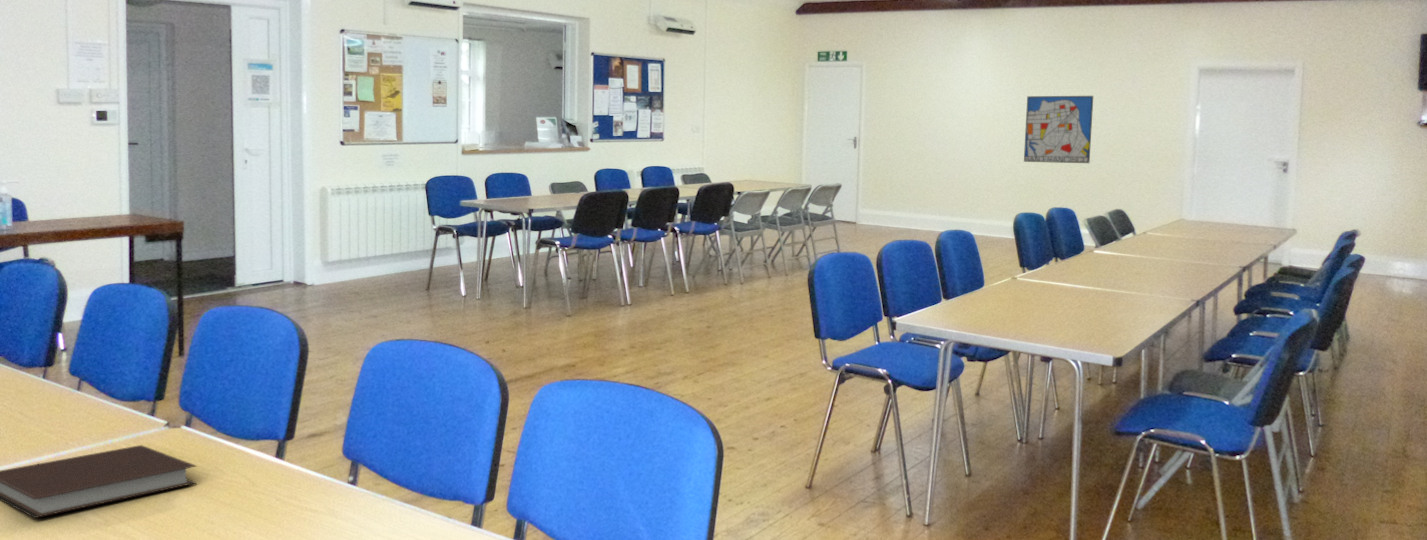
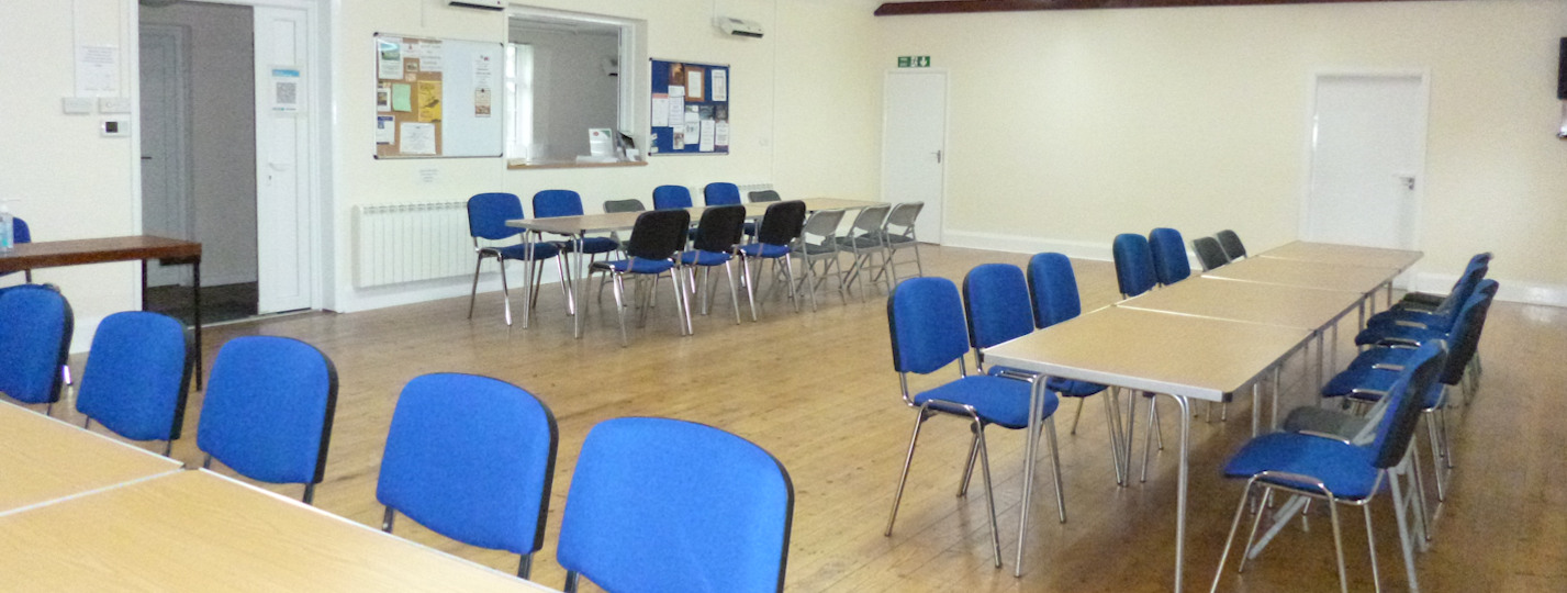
- notebook [0,444,198,519]
- wall art [1023,95,1094,164]
